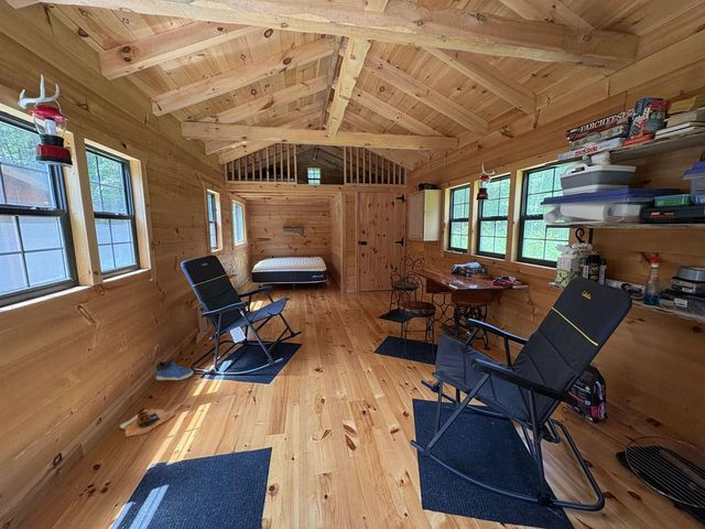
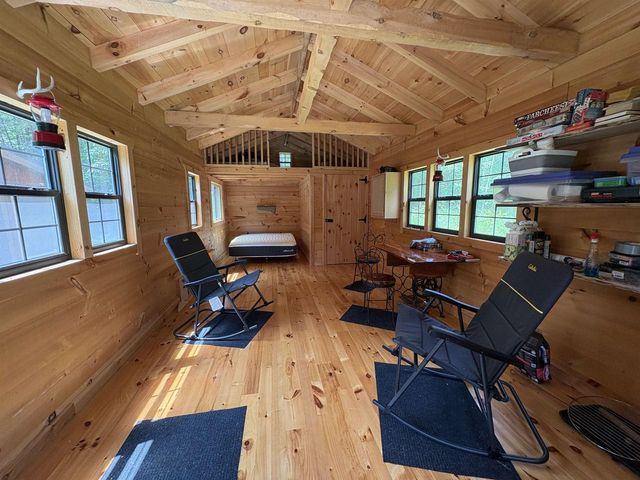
- sneaker [155,357,194,381]
- boots [119,407,176,438]
